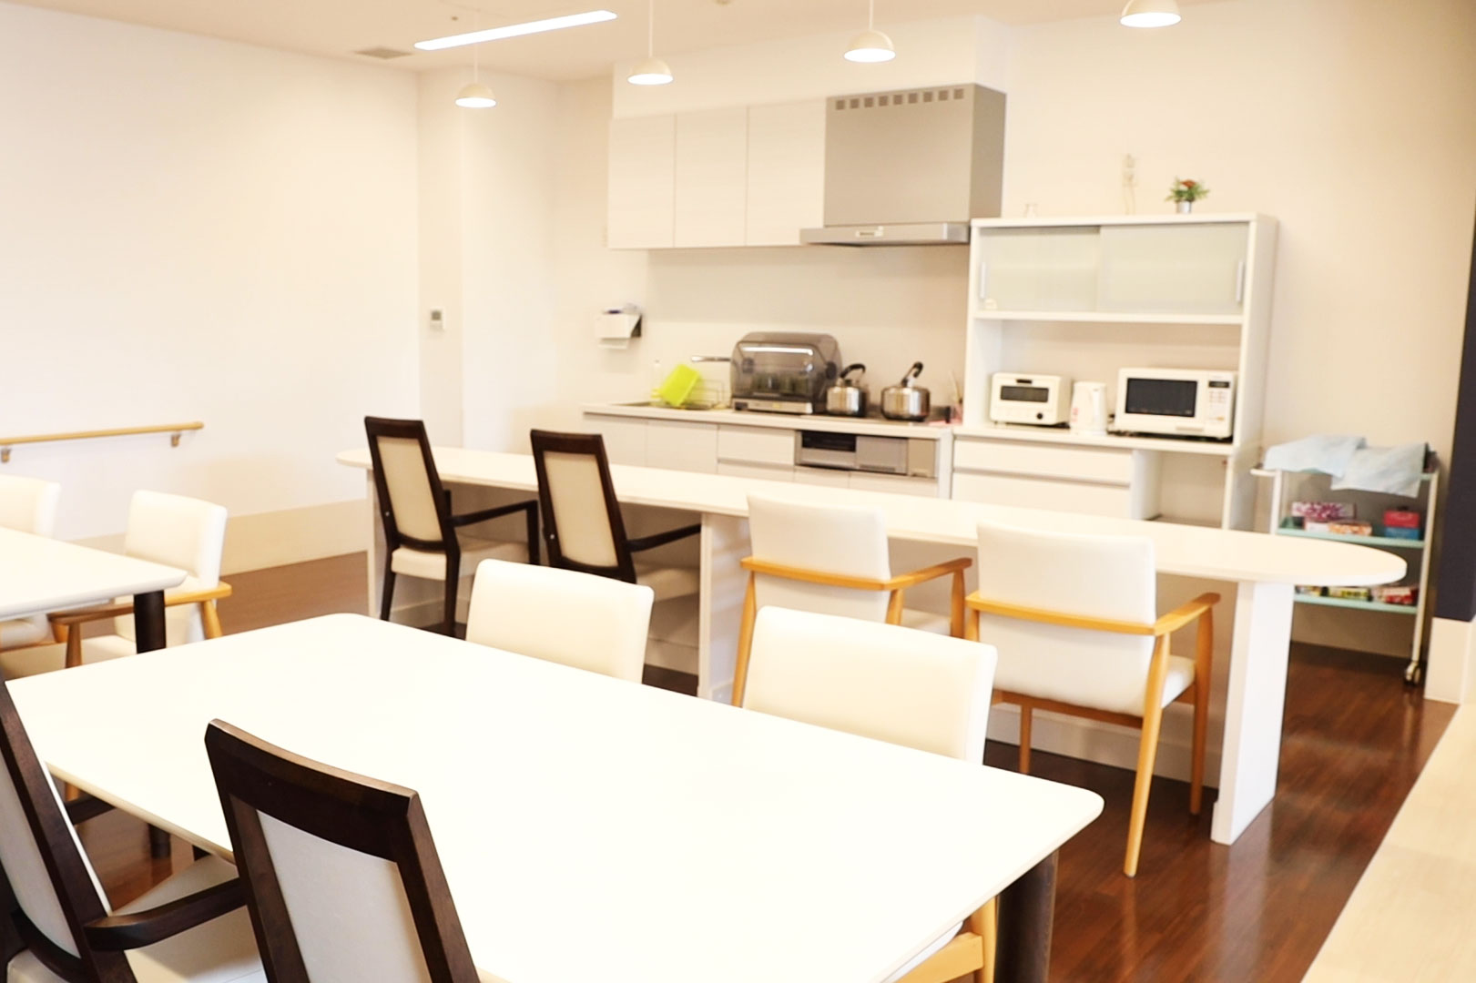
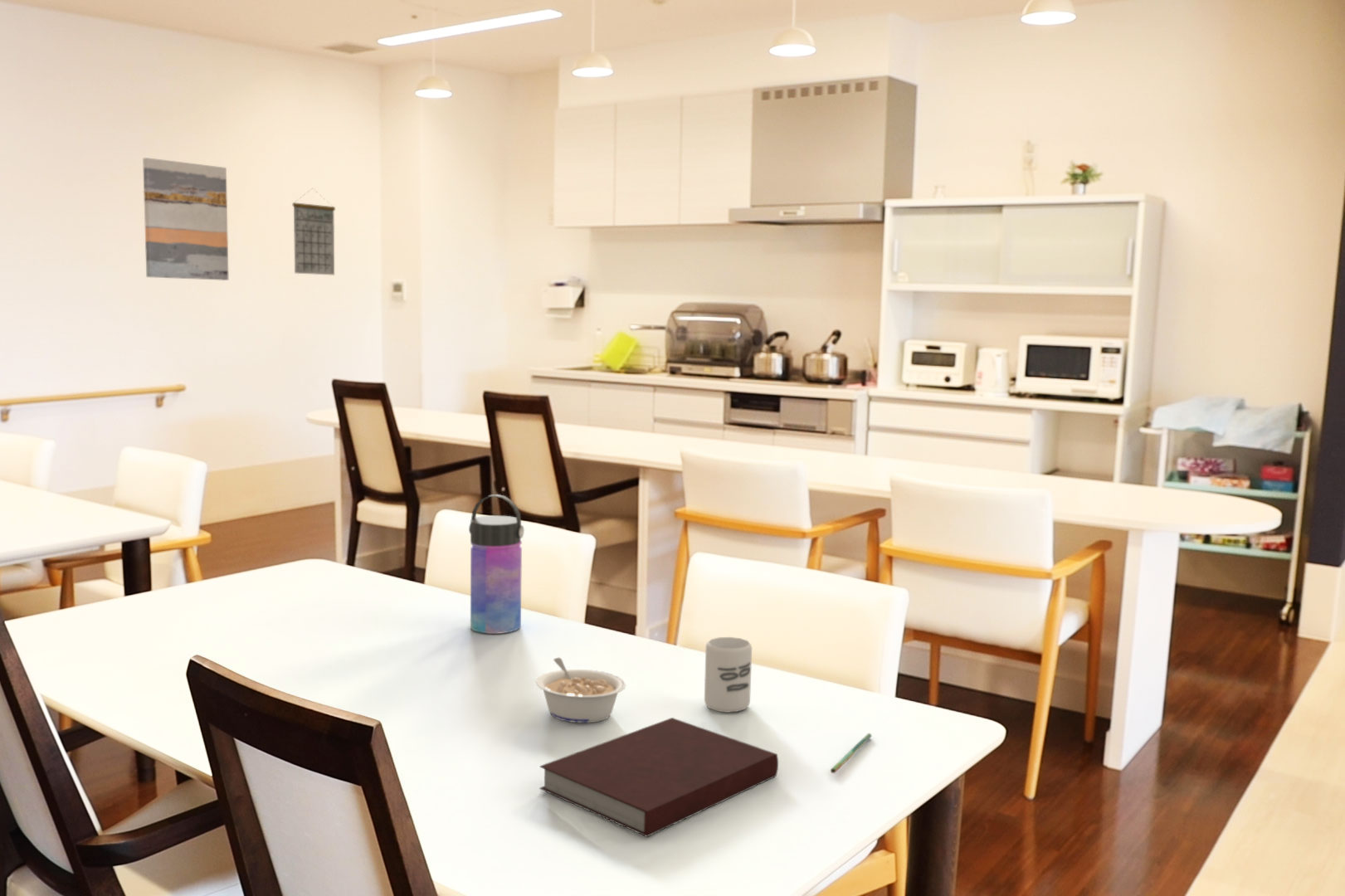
+ notebook [538,717,779,838]
+ pen [830,733,872,774]
+ water bottle [468,494,525,635]
+ legume [535,657,626,723]
+ cup [704,636,753,713]
+ calendar [292,187,336,275]
+ wall art [142,157,229,281]
